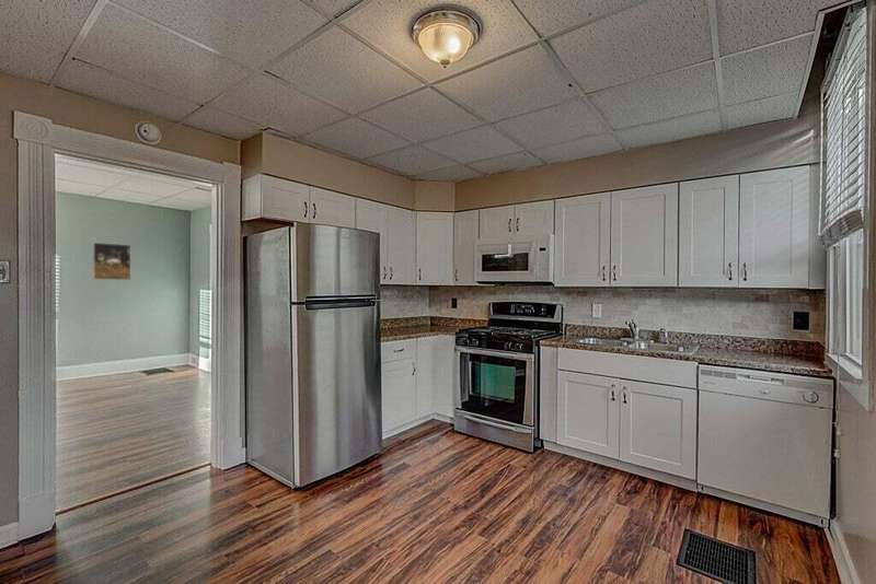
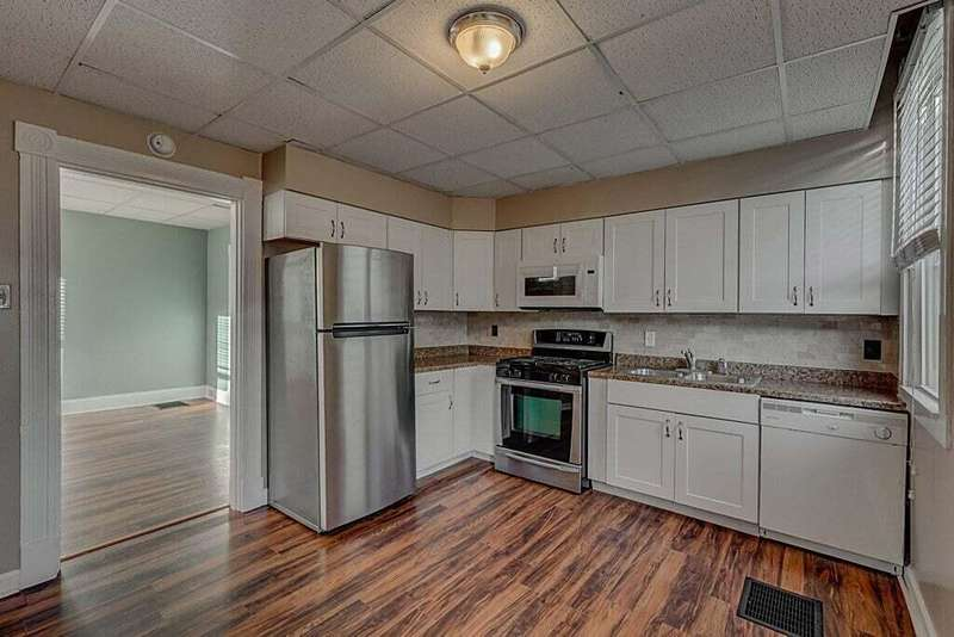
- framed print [92,242,131,281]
